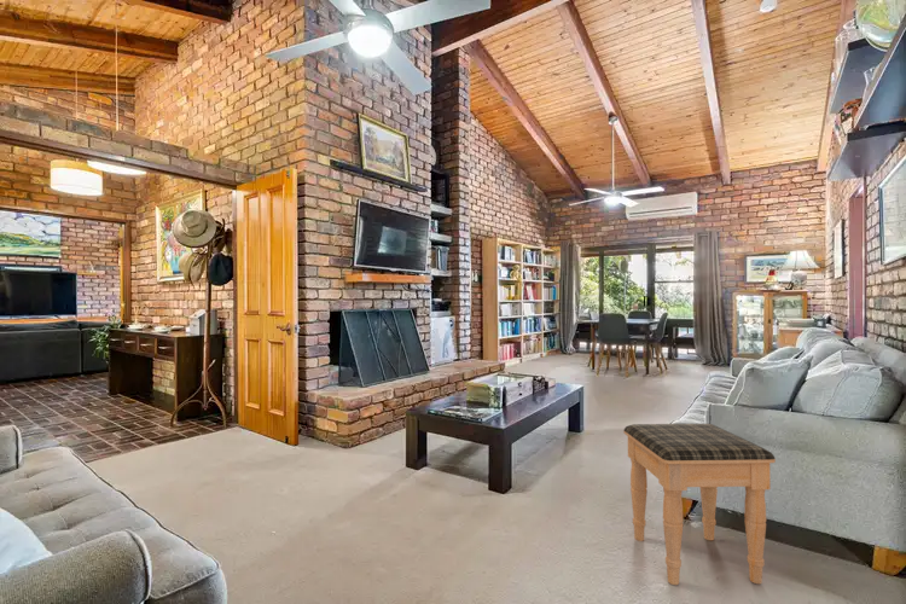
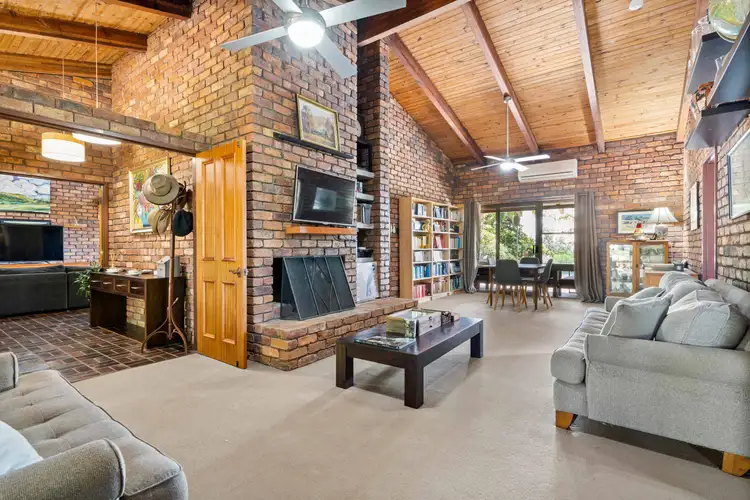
- footstool [622,423,777,586]
